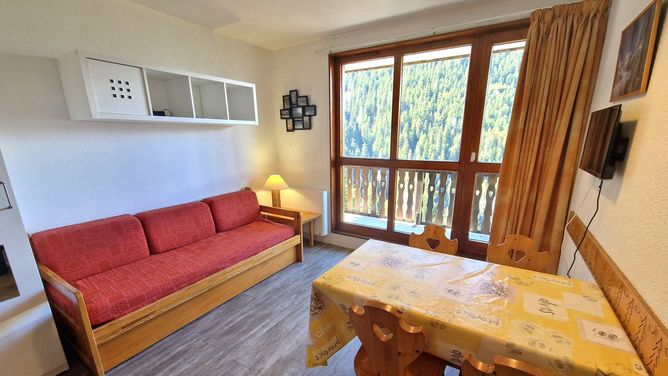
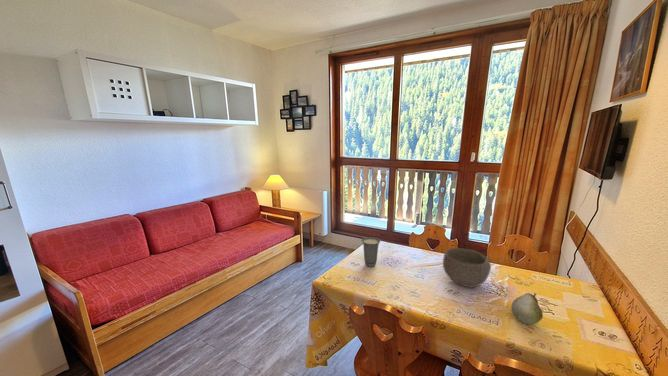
+ bowl [442,247,492,288]
+ fruit [510,292,544,325]
+ cup [361,236,381,268]
